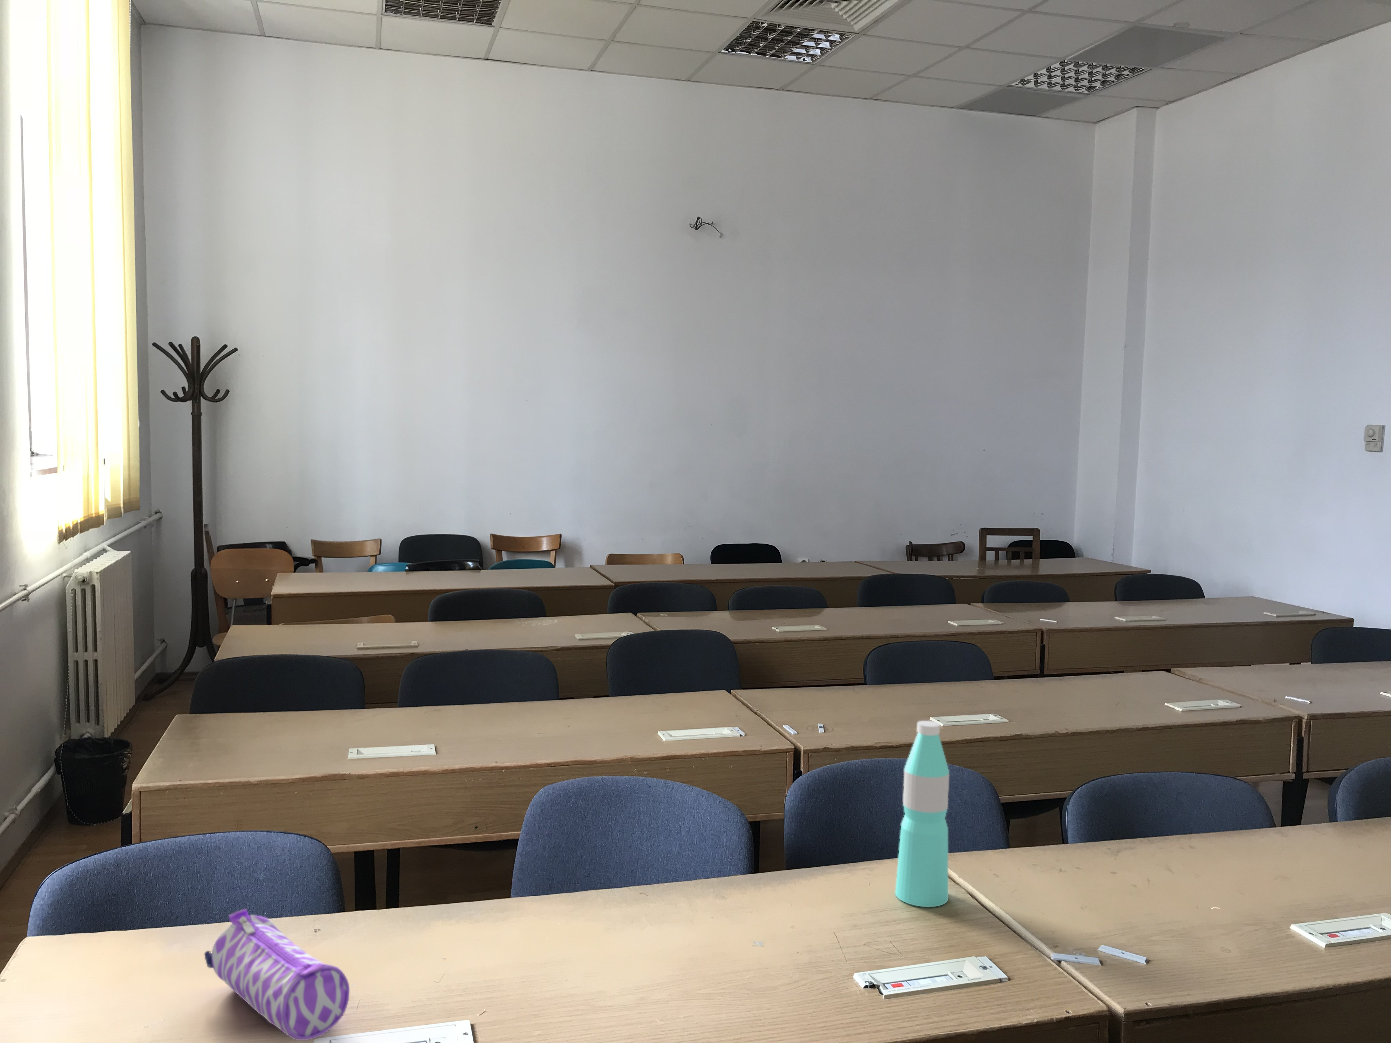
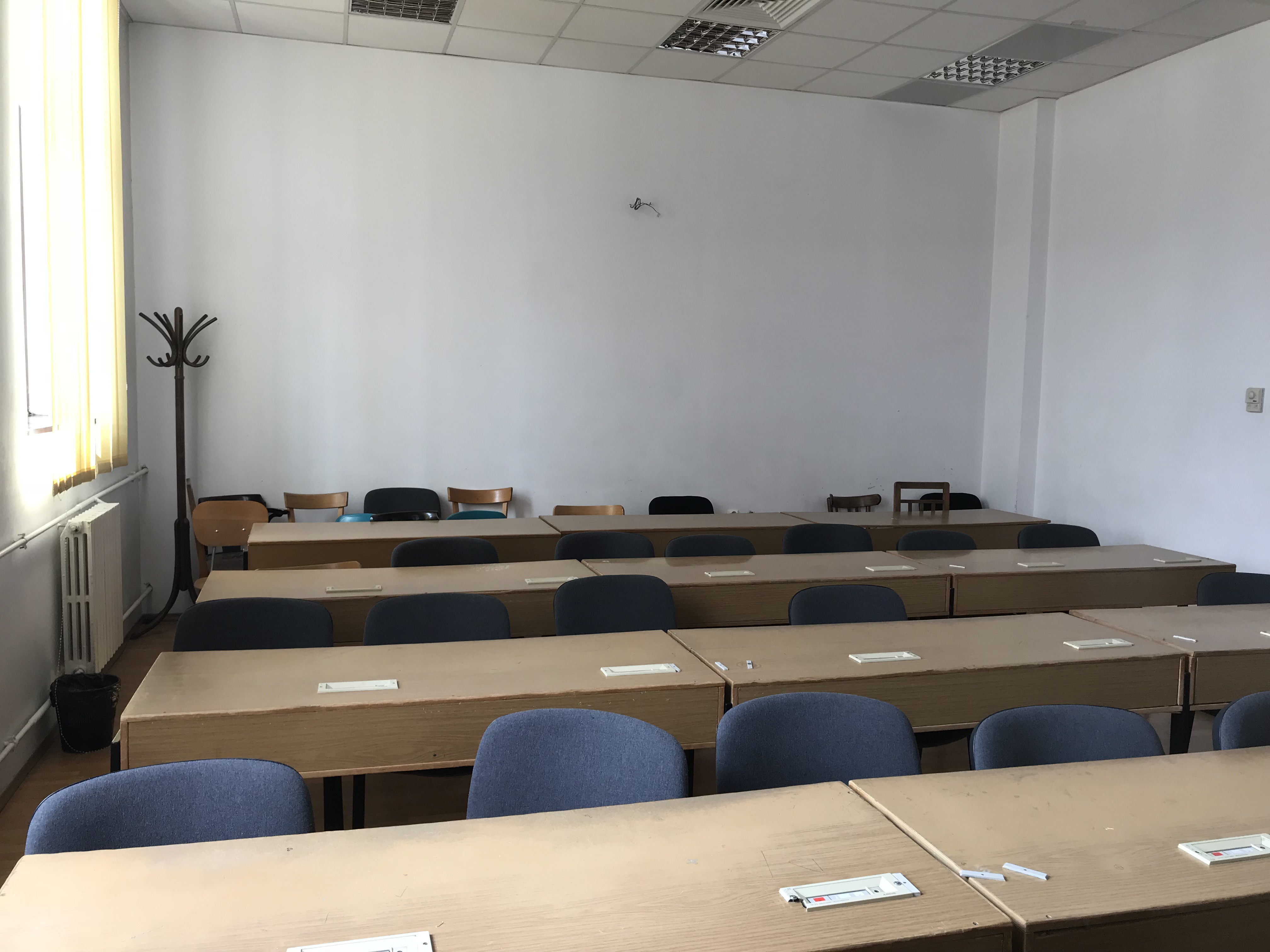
- pencil case [204,908,349,1041]
- water bottle [895,720,950,907]
